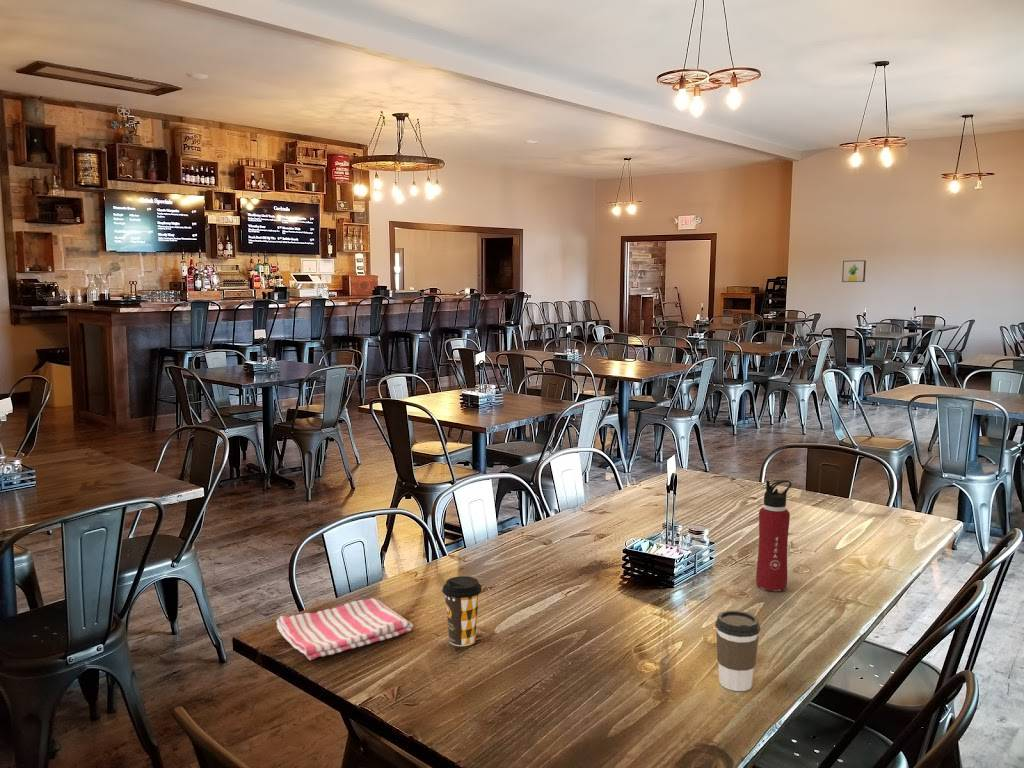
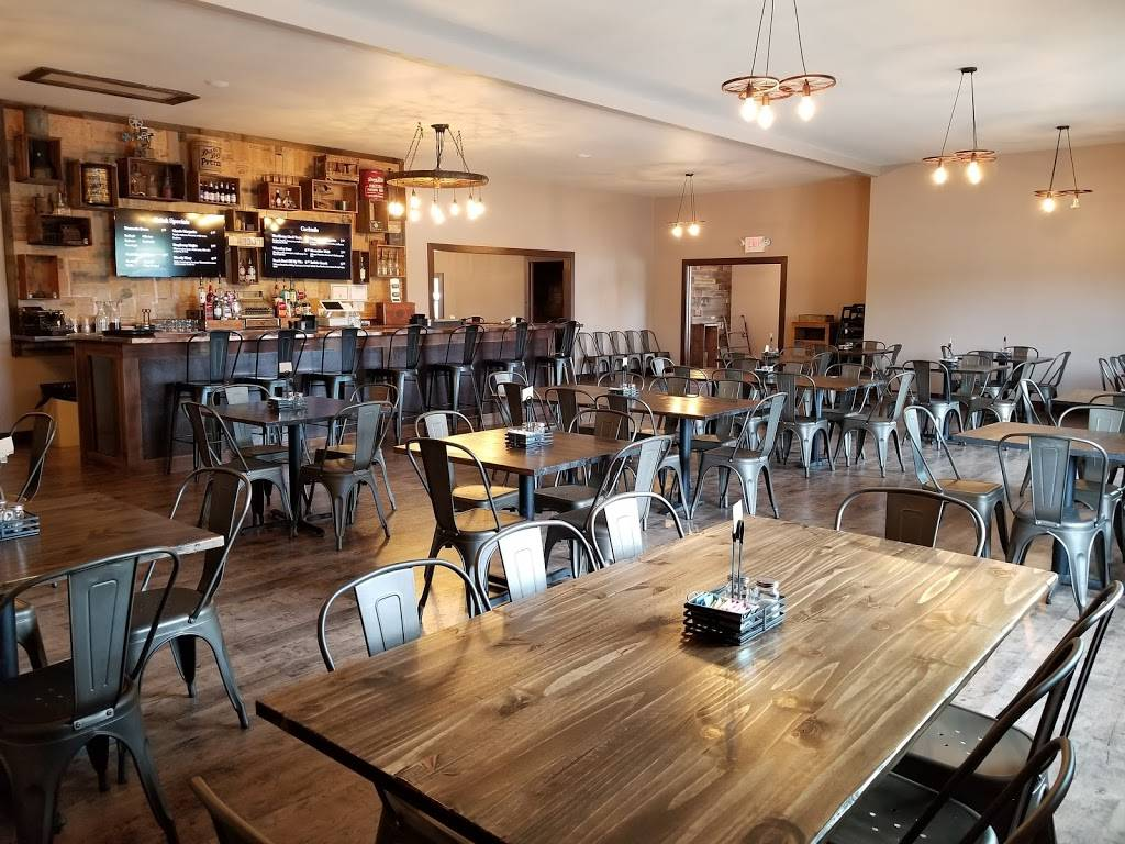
- coffee cup [714,609,761,692]
- dish towel [275,598,414,661]
- water bottle [755,479,793,592]
- coffee cup [441,575,483,647]
- wall art [841,259,867,283]
